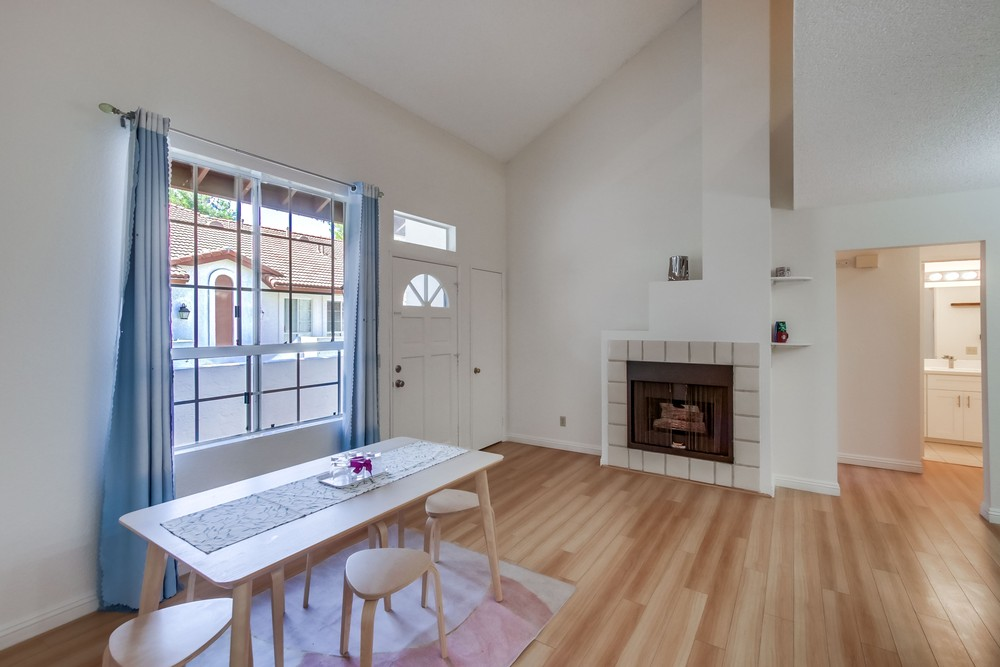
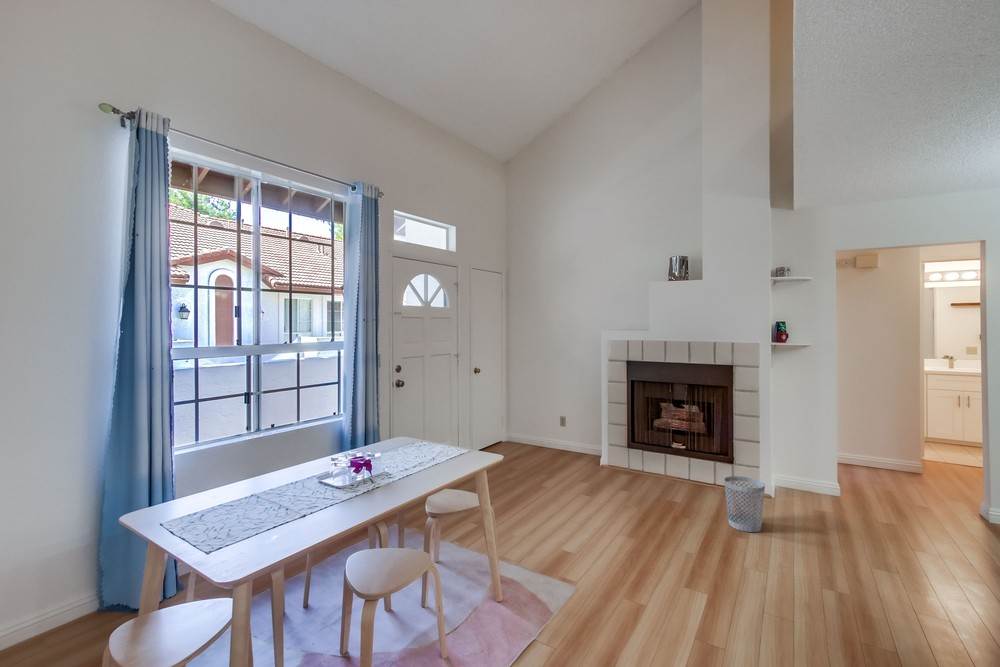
+ wastebasket [723,475,766,533]
